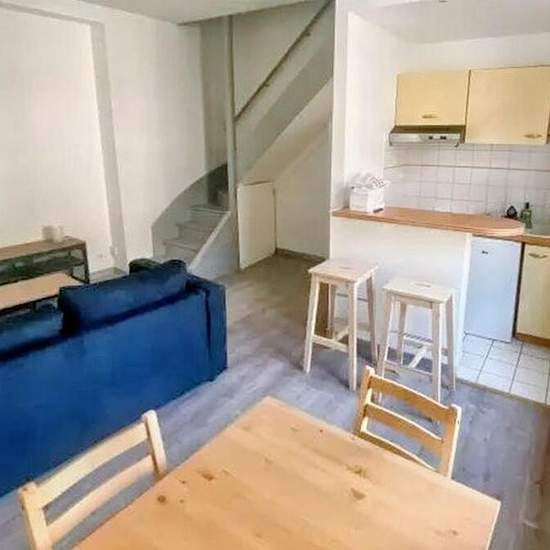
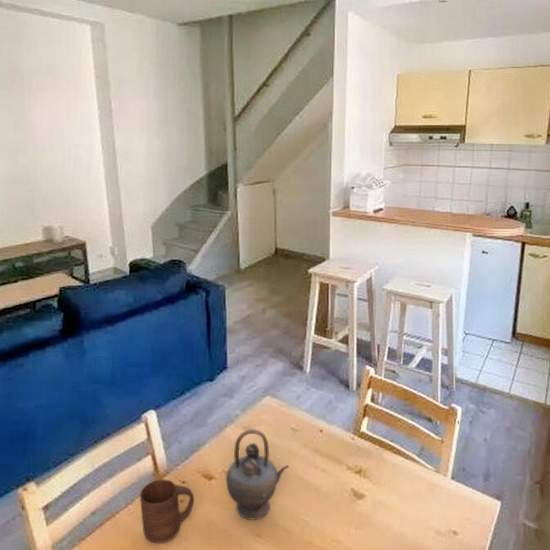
+ teapot [225,428,290,521]
+ cup [139,478,195,544]
